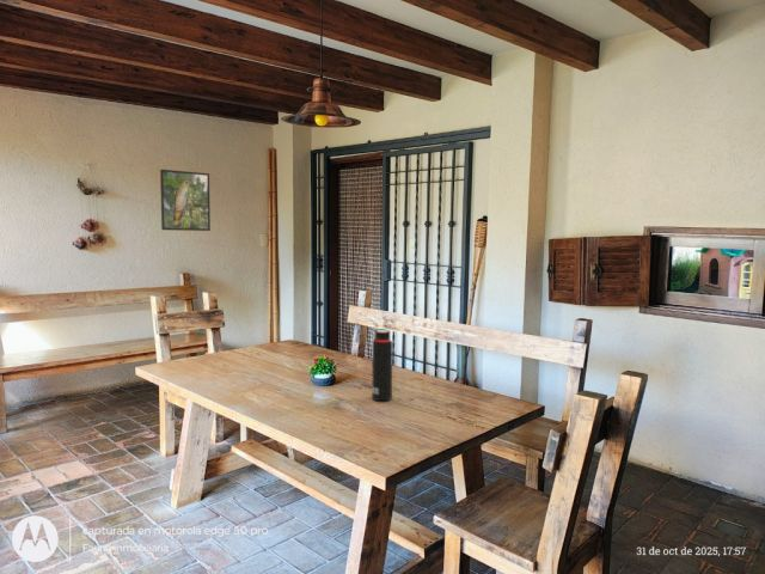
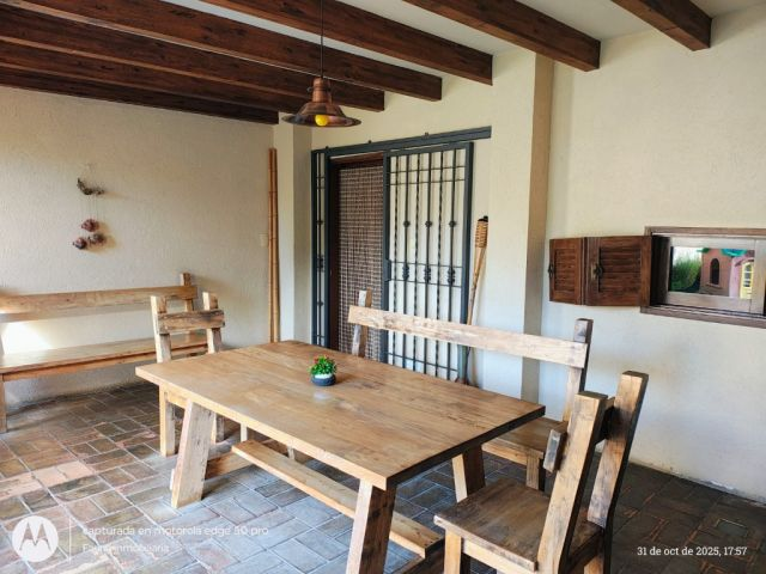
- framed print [159,169,212,232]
- water bottle [371,329,393,402]
